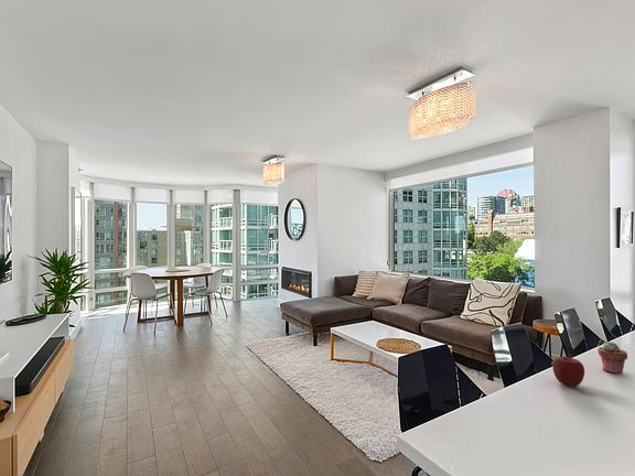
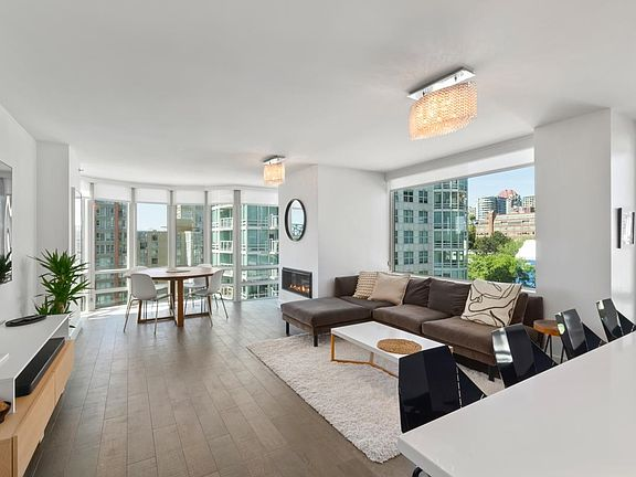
- potted succulent [596,340,628,376]
- apple [551,356,585,388]
